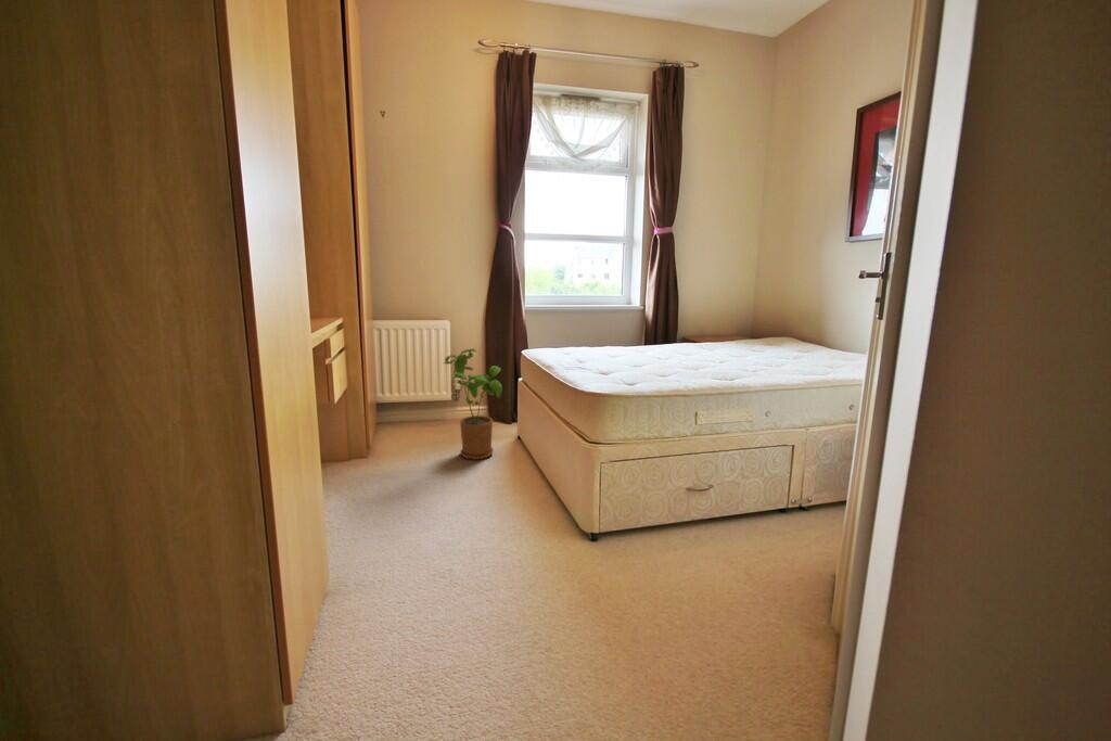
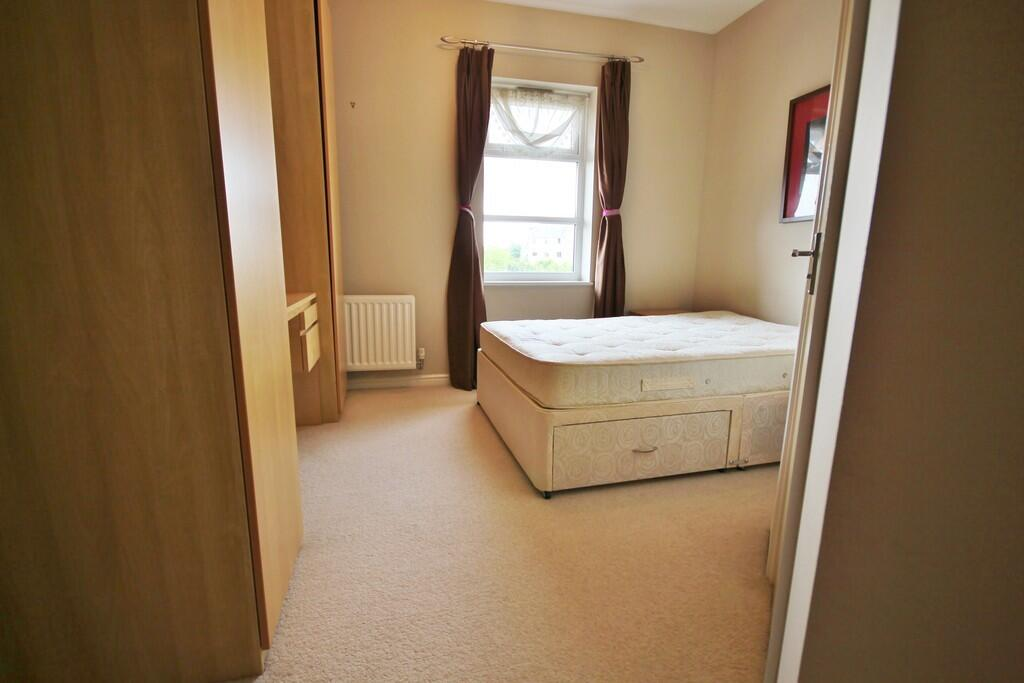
- house plant [443,347,503,461]
